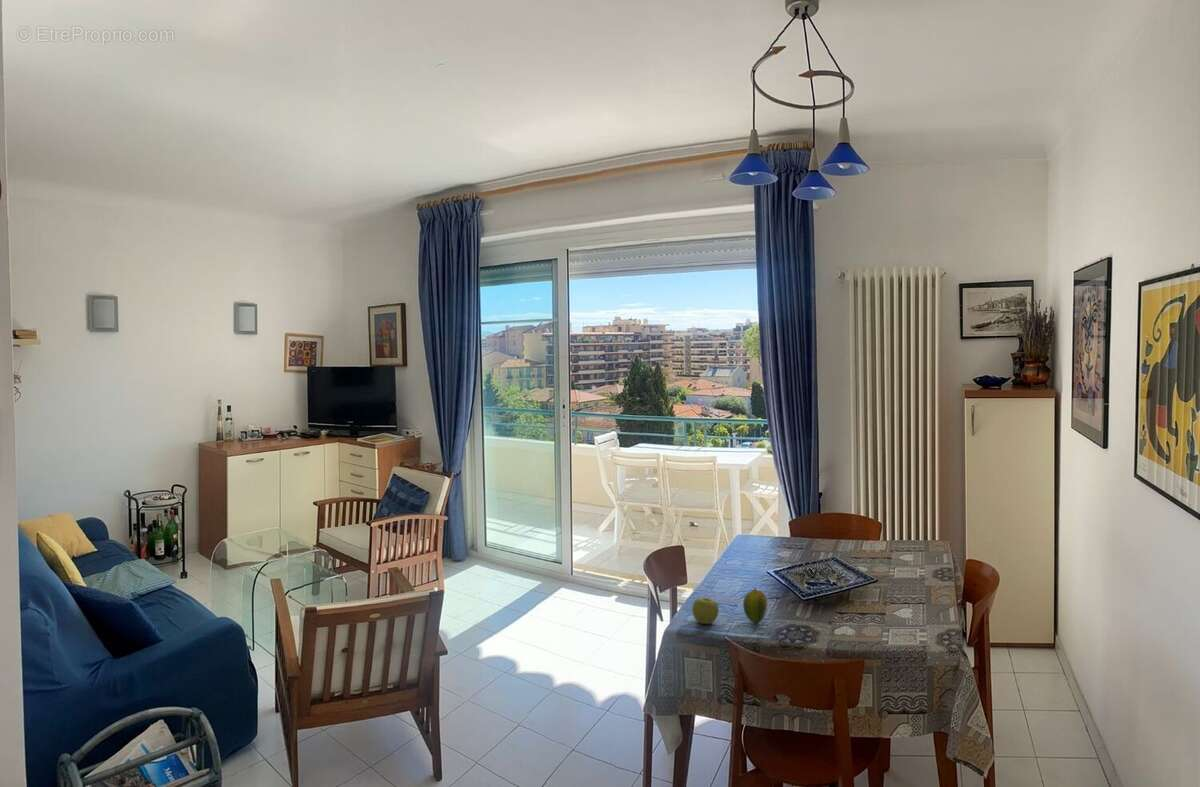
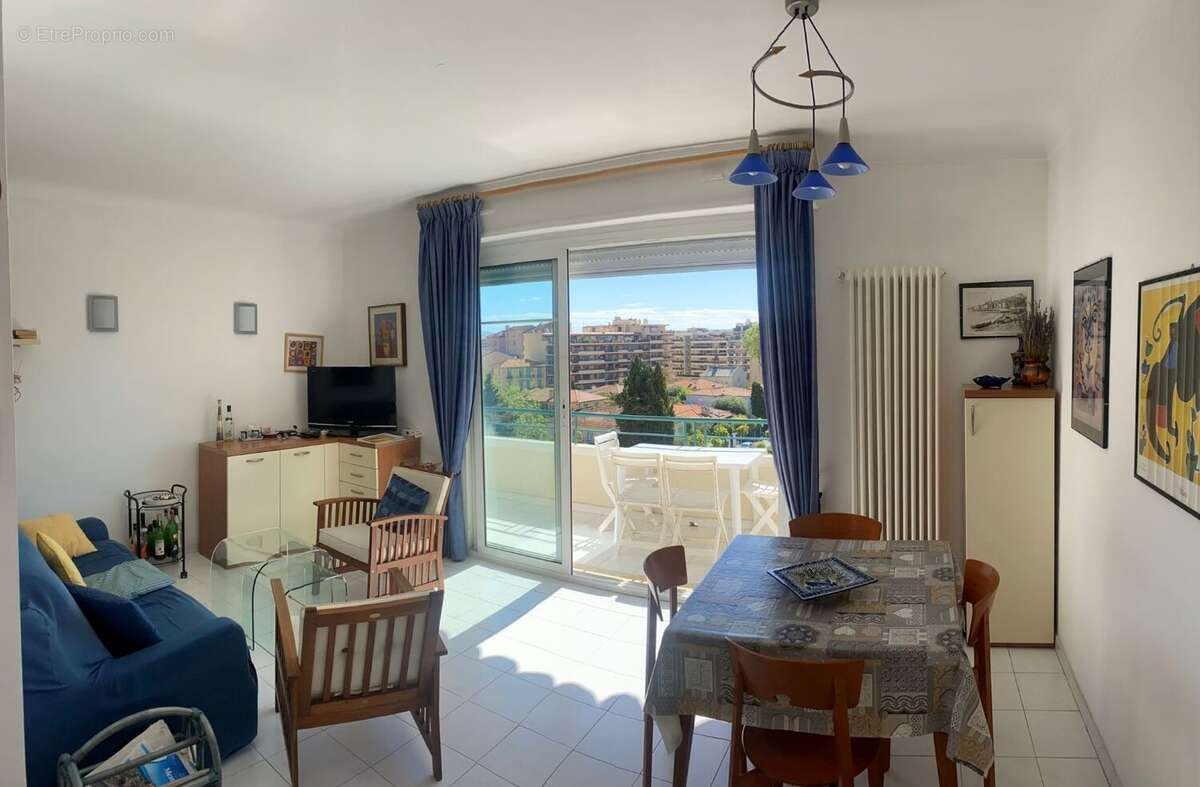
- fruit [742,587,768,624]
- apple [691,597,720,625]
